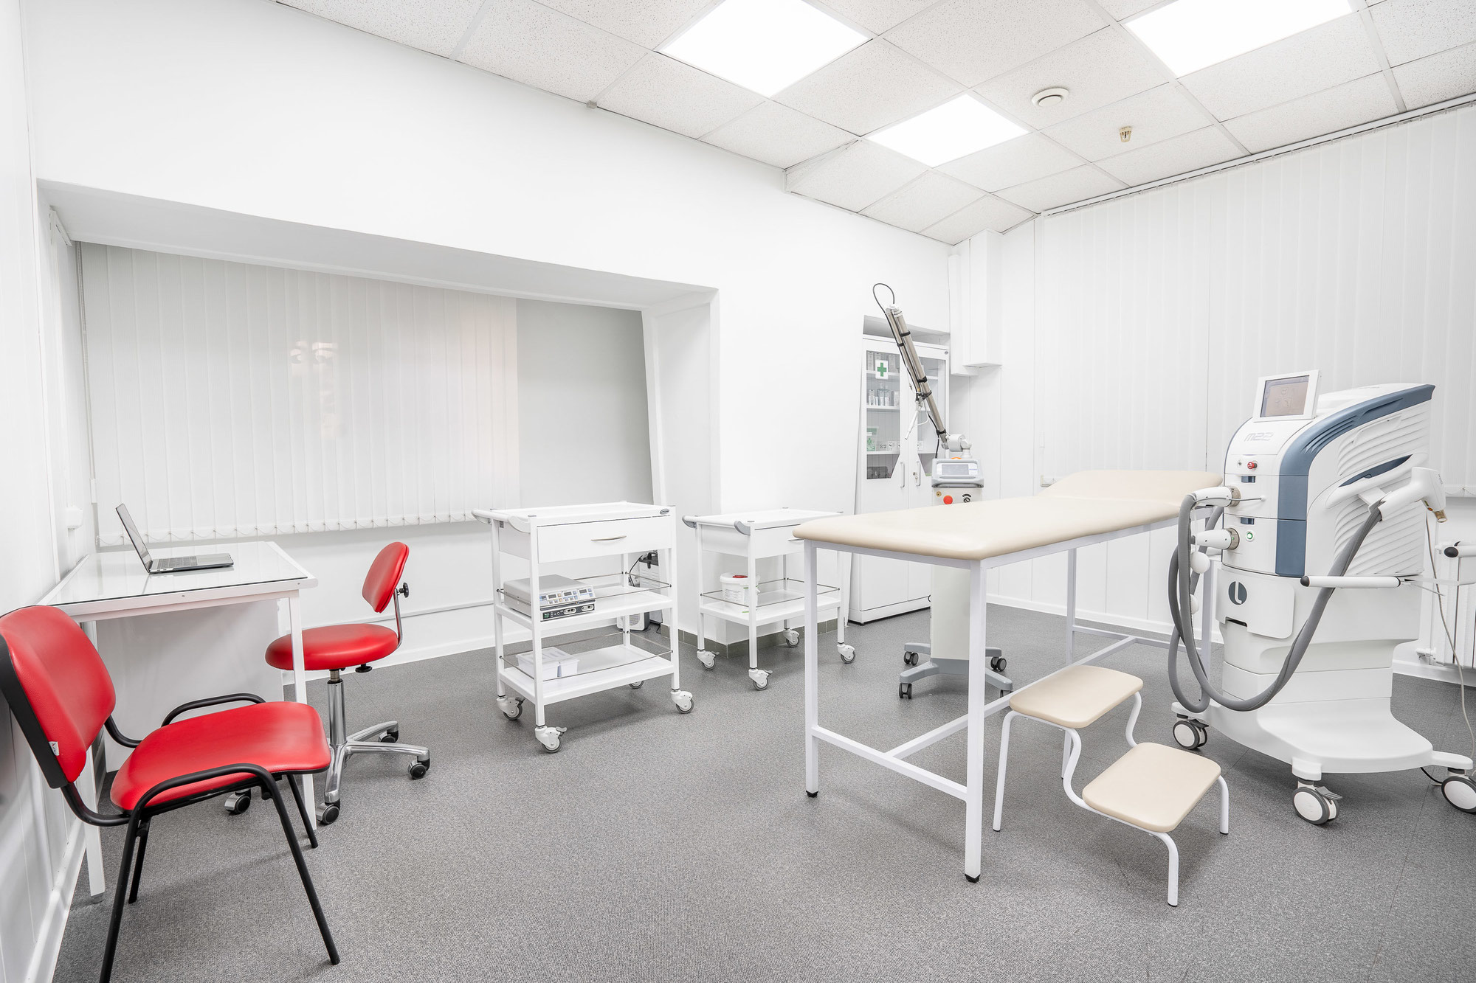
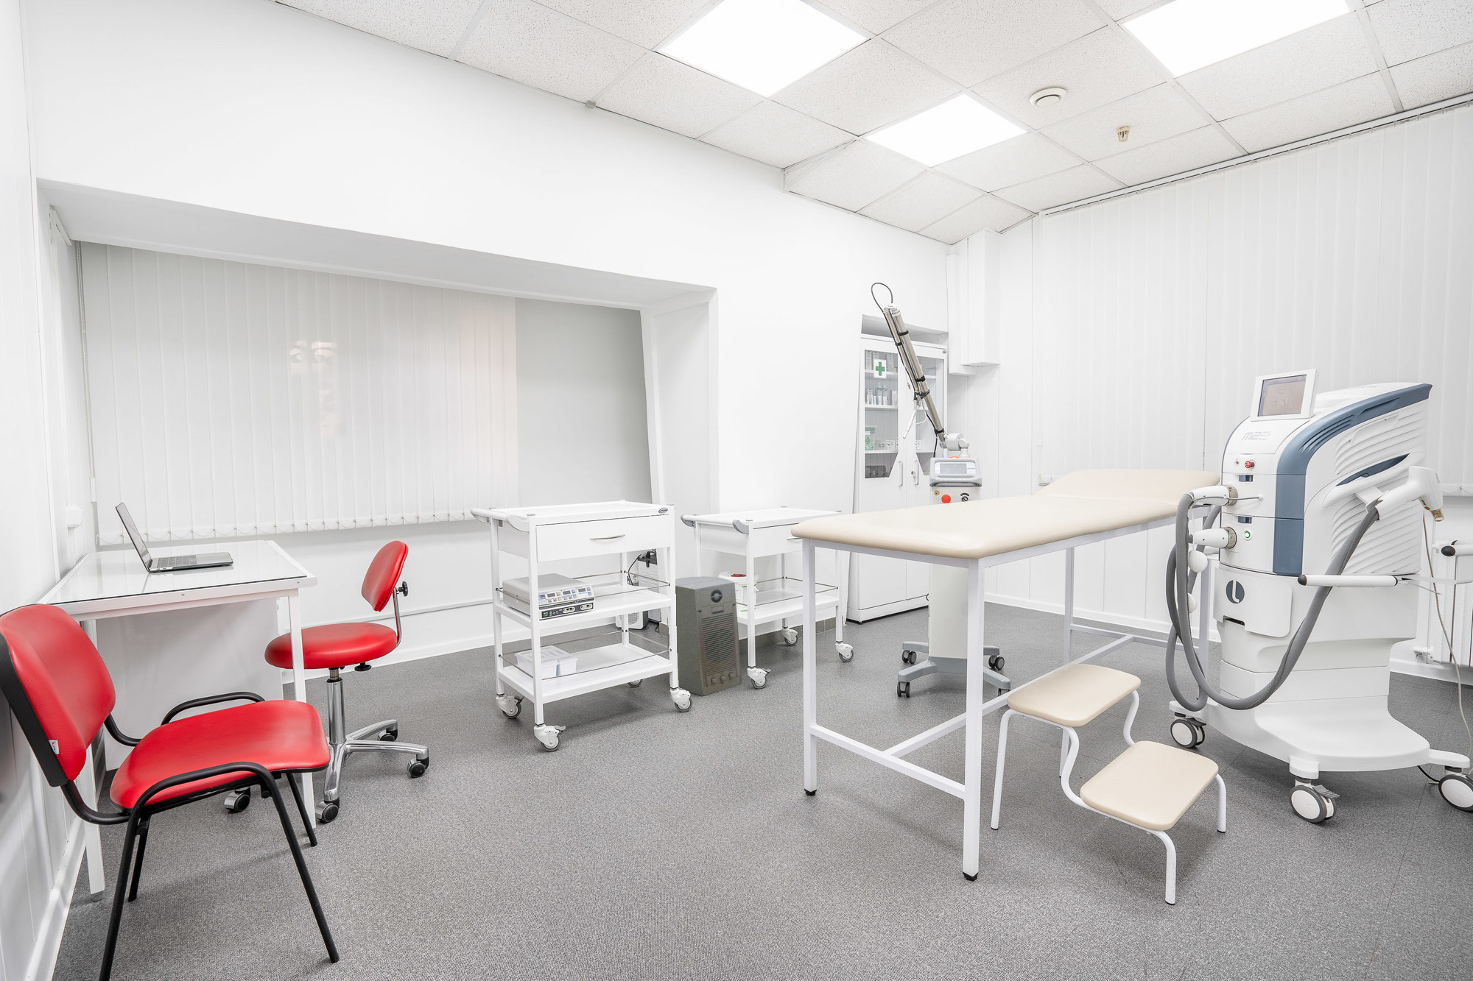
+ fan [667,576,743,697]
